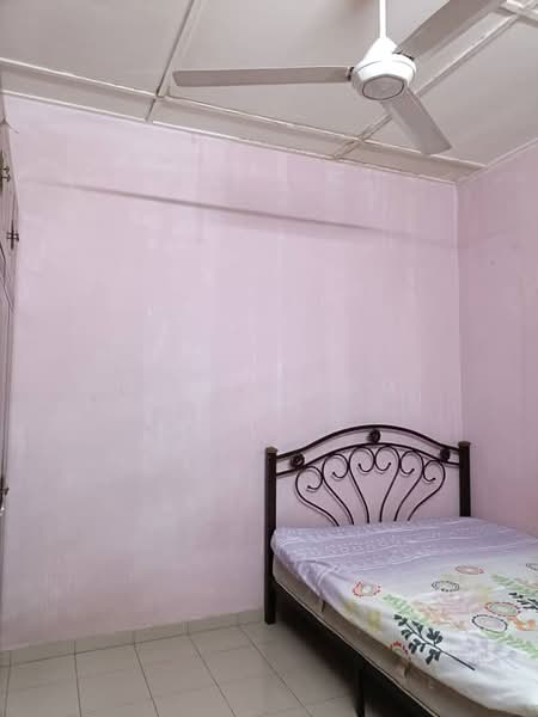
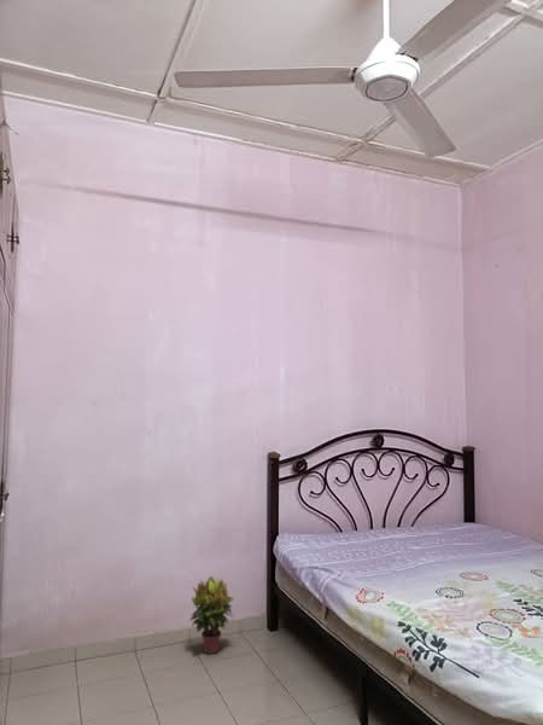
+ potted plant [188,575,235,655]
